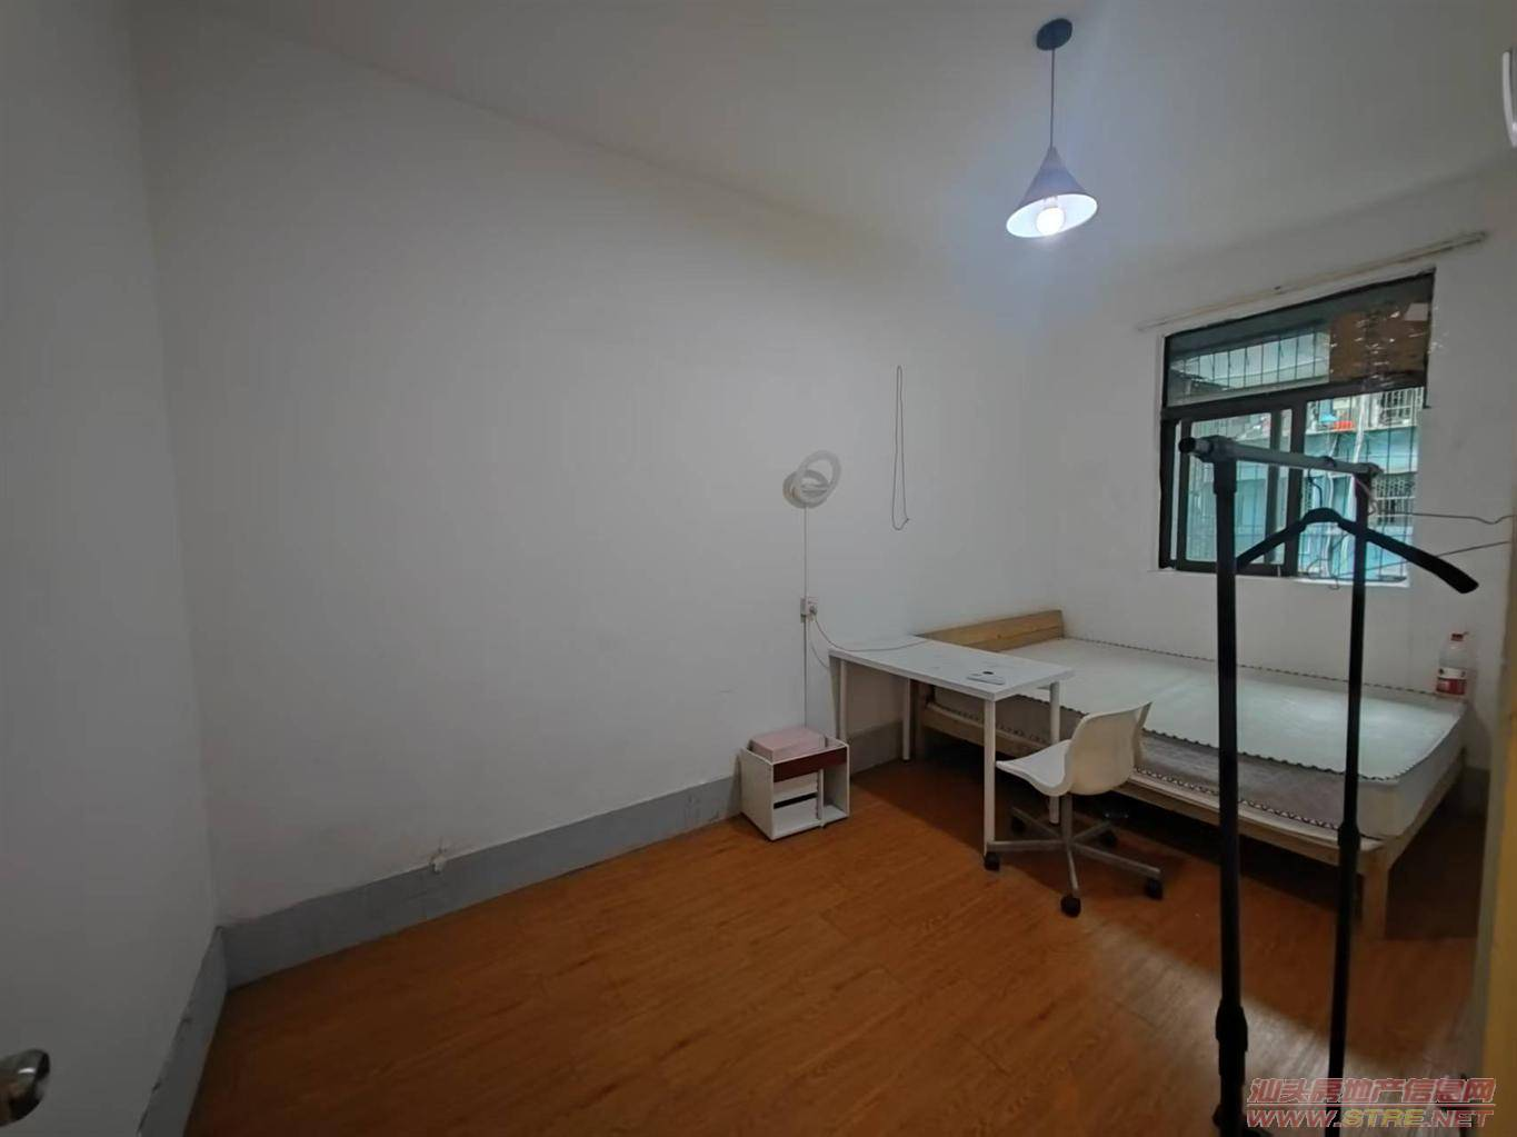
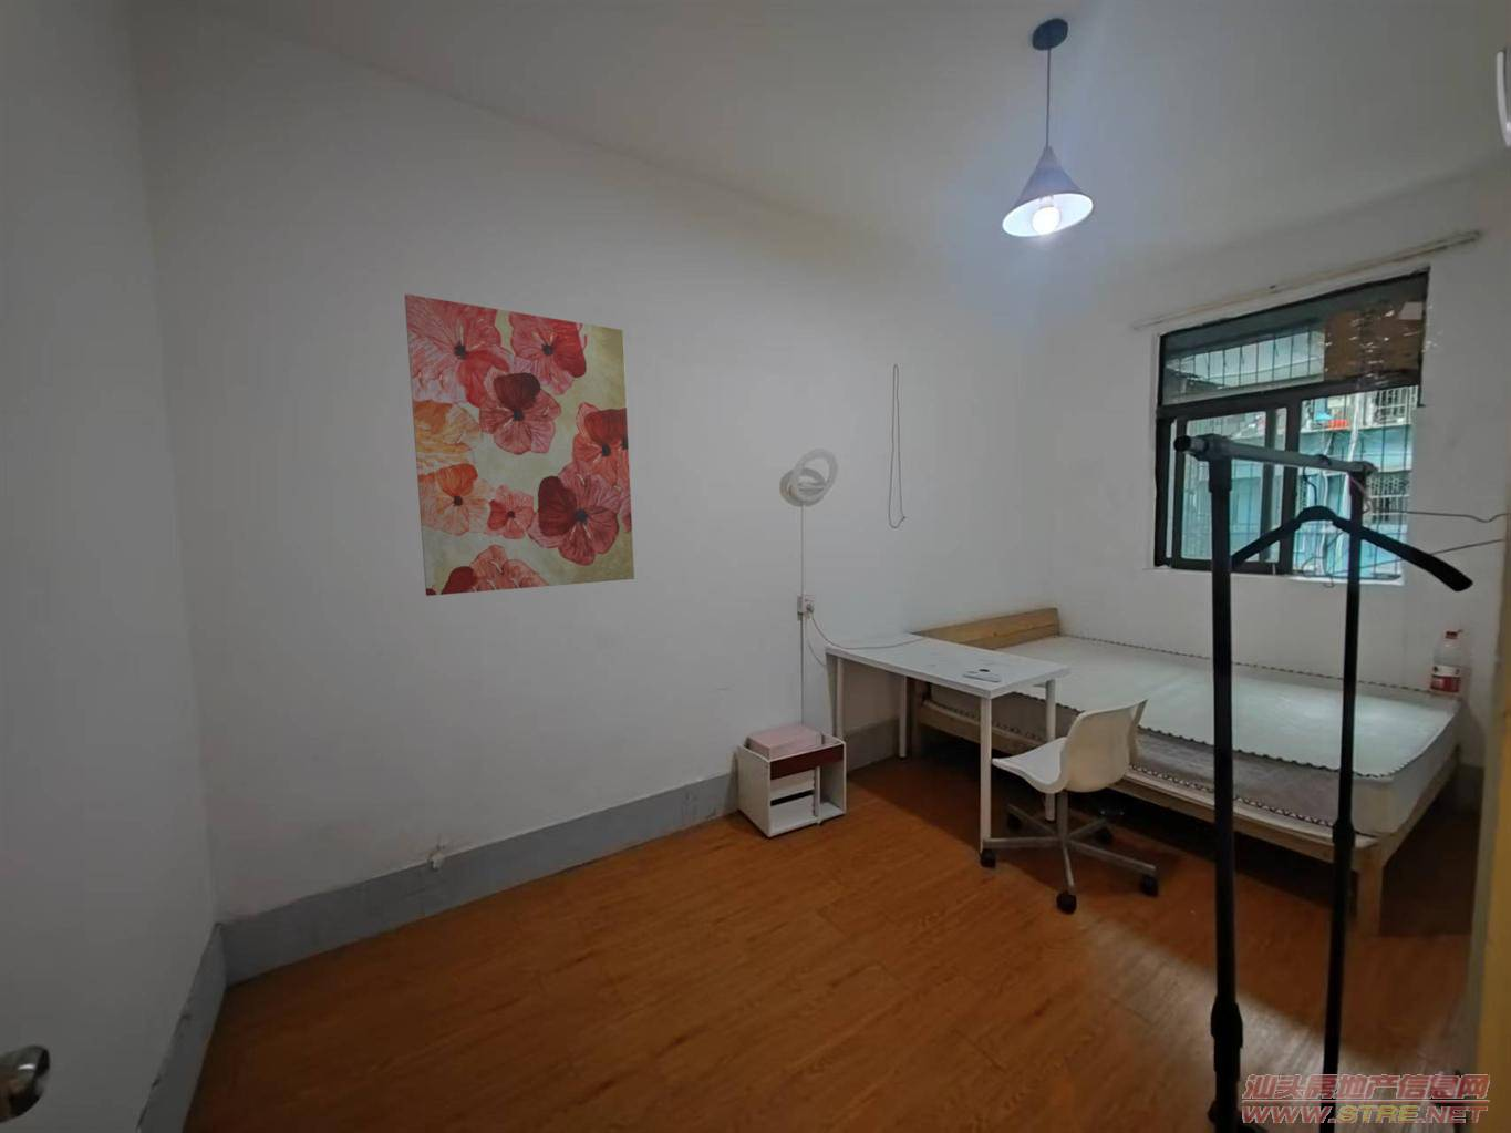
+ wall art [405,294,635,597]
